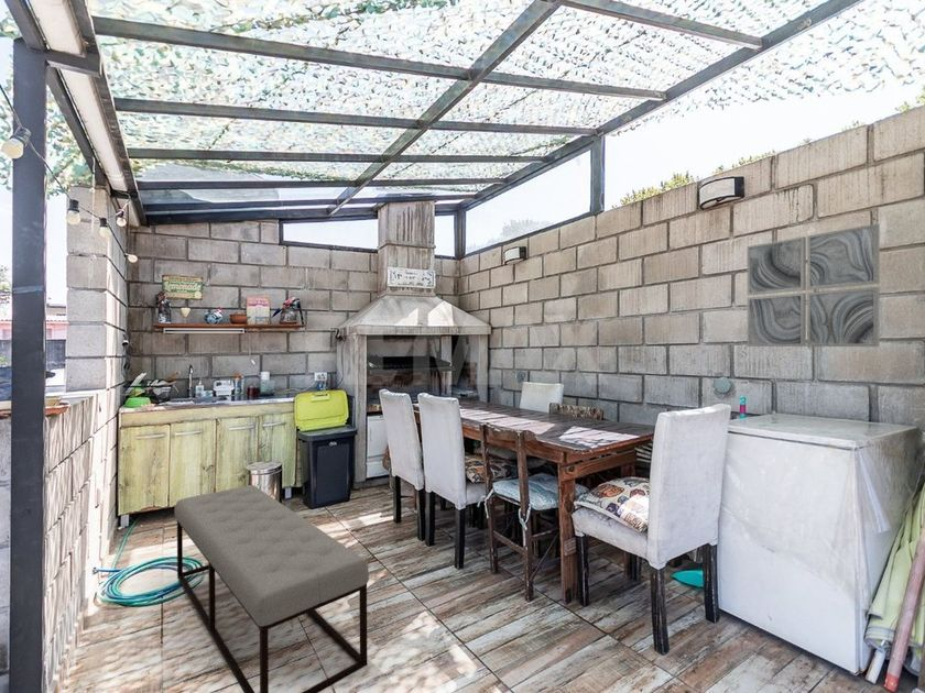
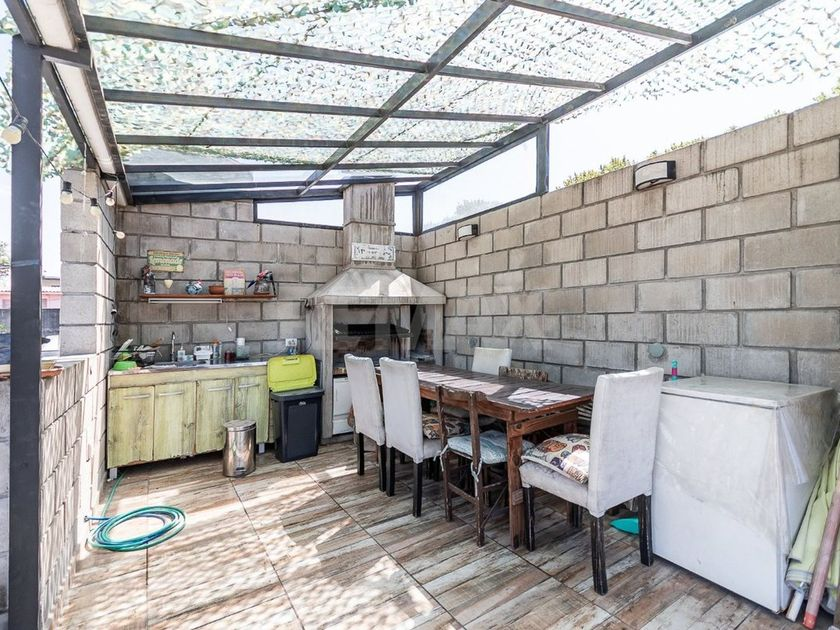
- wall art [747,222,881,348]
- bench [173,484,370,693]
